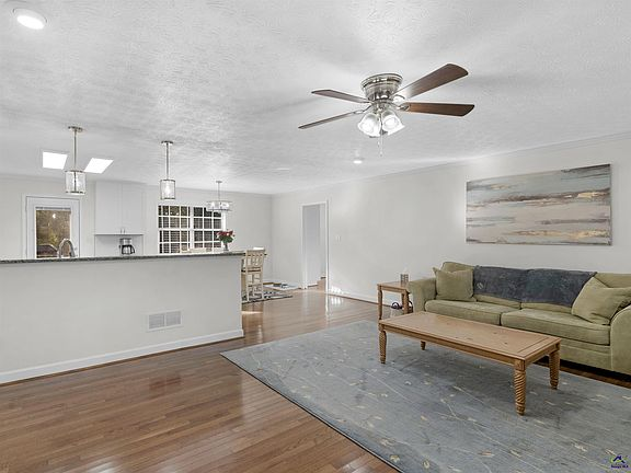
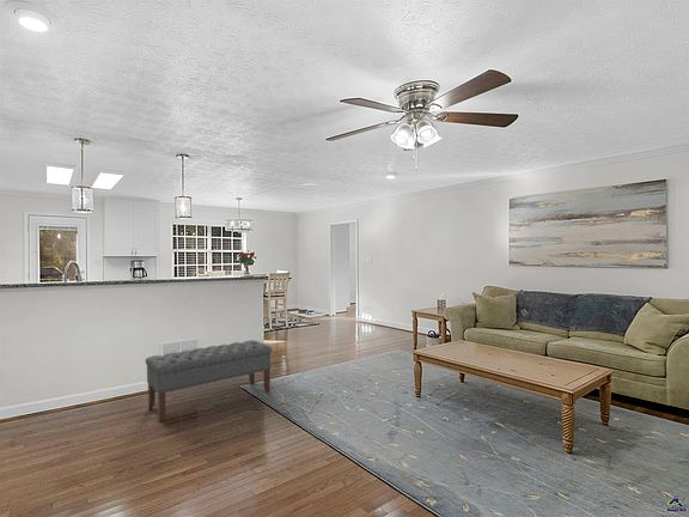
+ bench [145,339,273,422]
